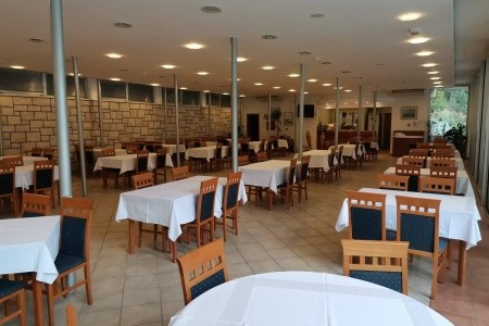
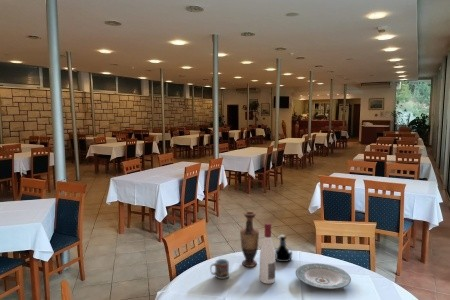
+ cup [209,258,230,280]
+ plate [295,262,352,290]
+ tequila bottle [274,234,293,263]
+ vase [239,211,260,268]
+ alcohol [259,222,276,285]
